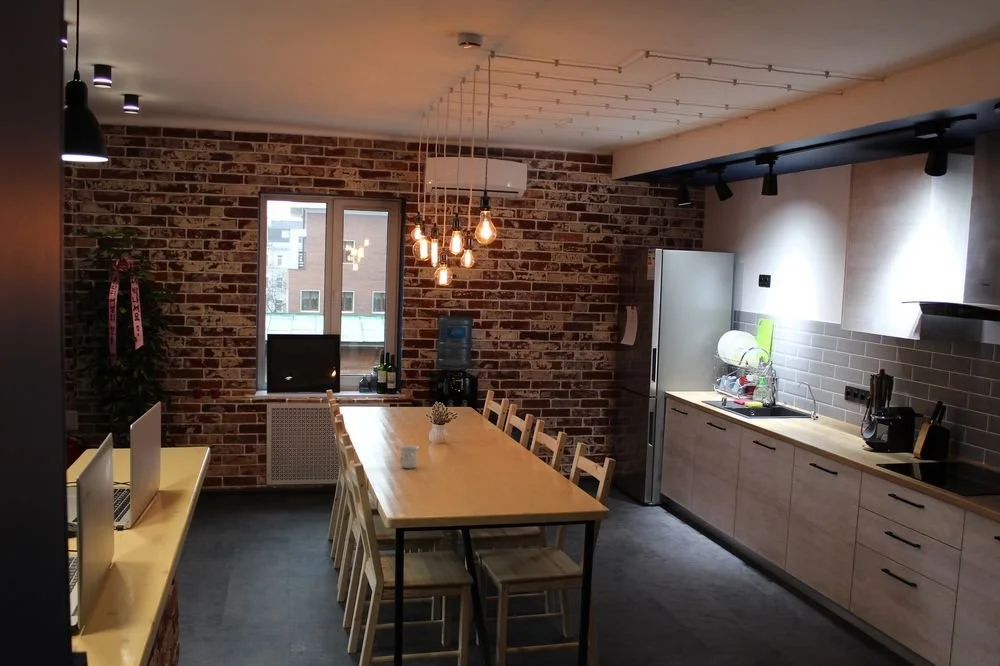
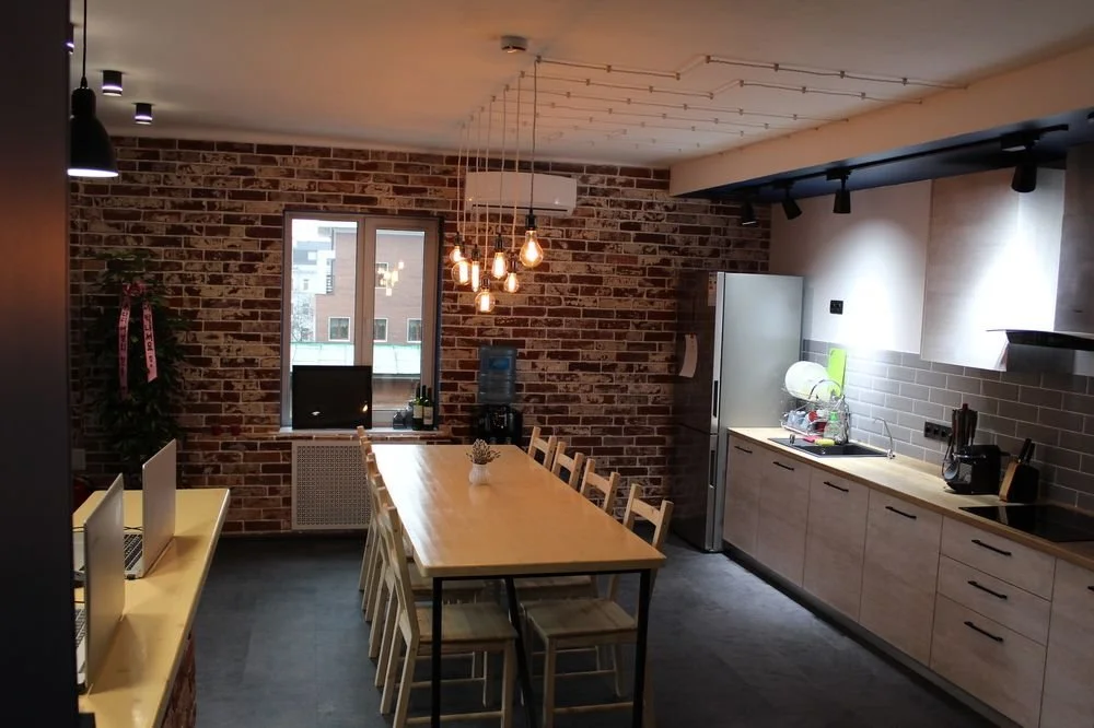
- mug [399,444,420,469]
